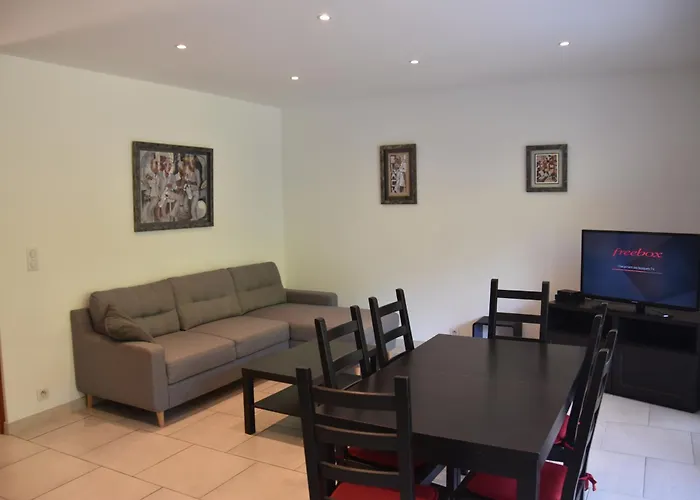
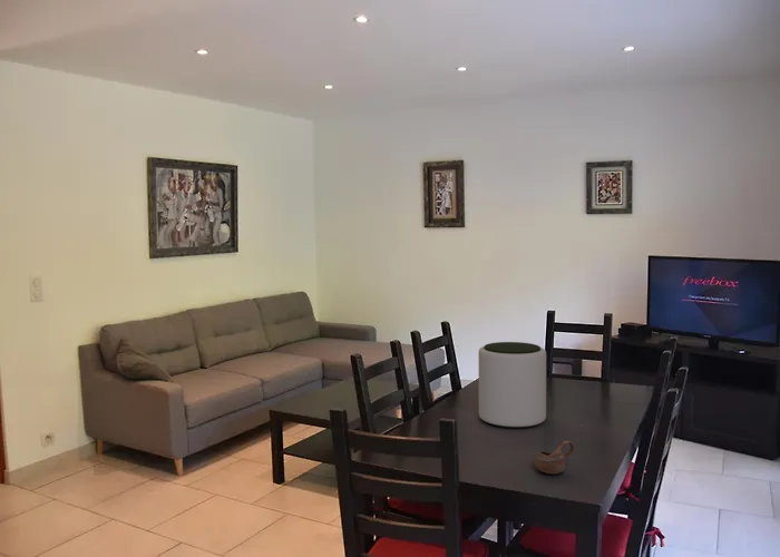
+ plant pot [478,341,547,429]
+ cup [534,440,575,475]
